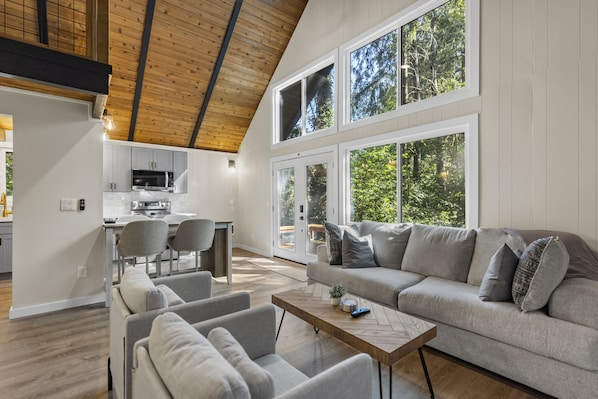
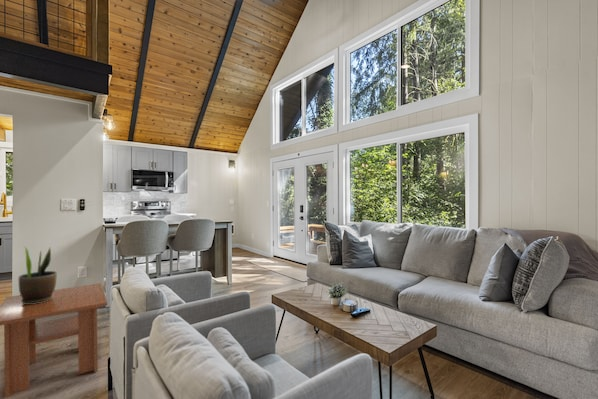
+ potted plant [18,245,58,304]
+ coffee table [0,282,108,399]
